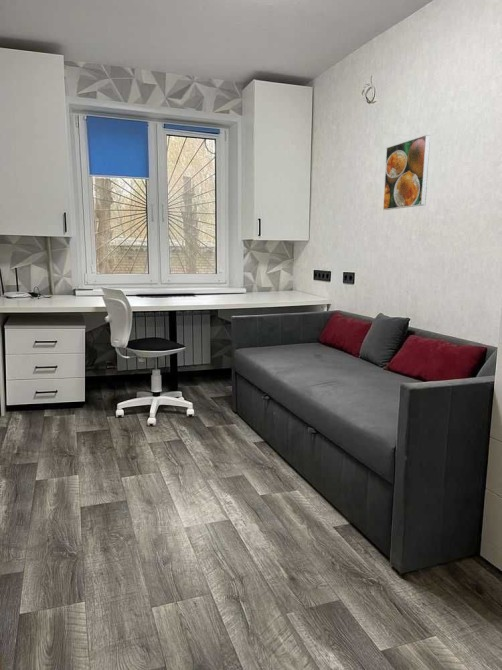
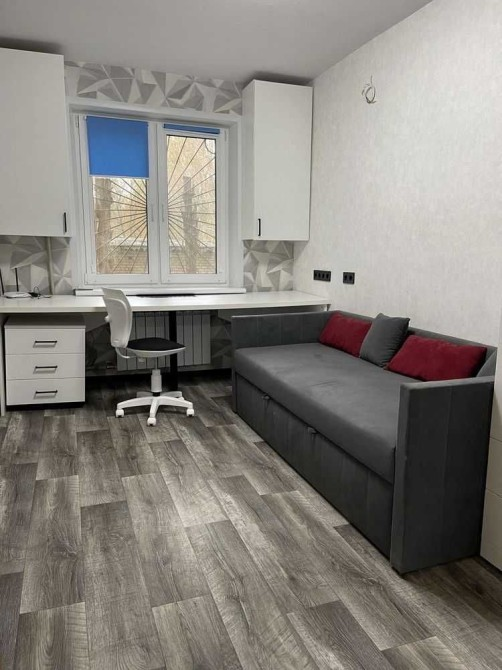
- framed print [382,134,431,211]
